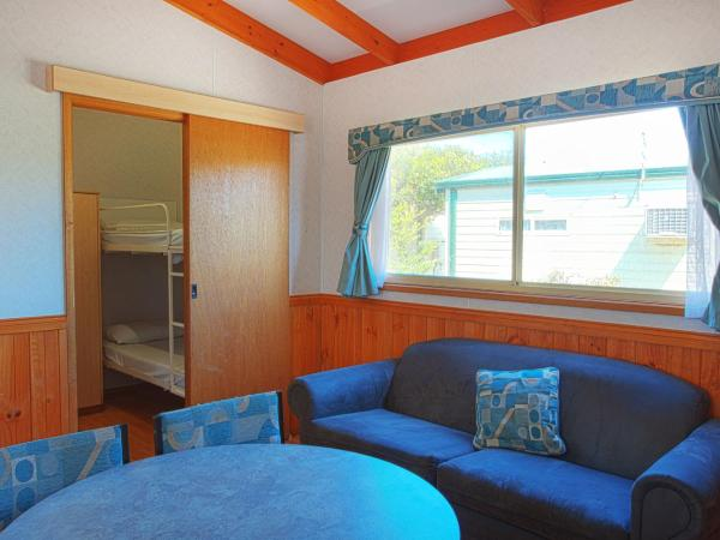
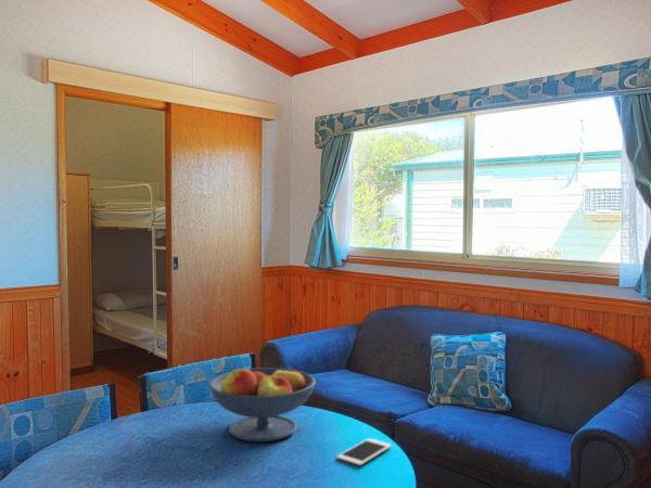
+ cell phone [336,437,393,466]
+ fruit bowl [208,364,317,442]
